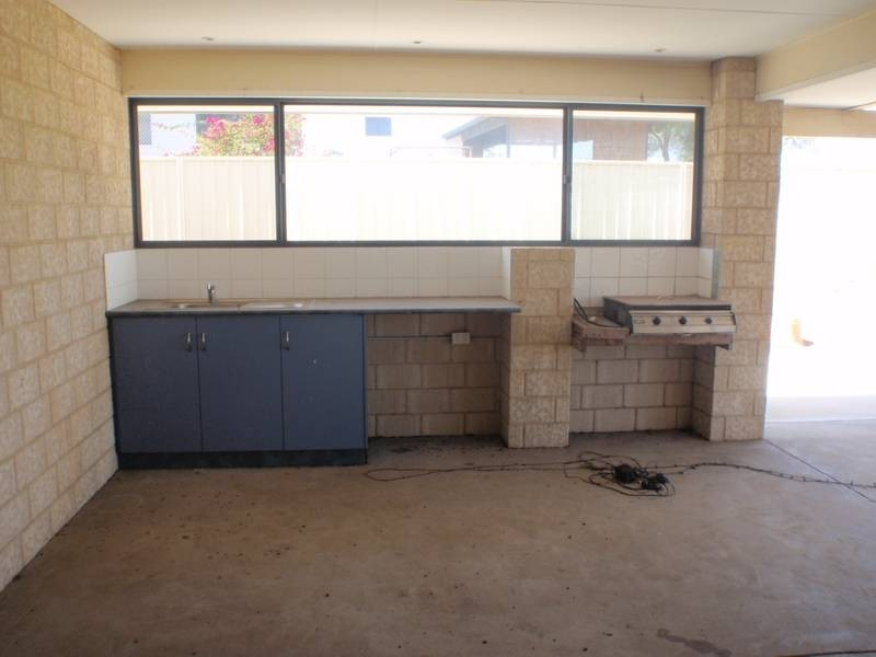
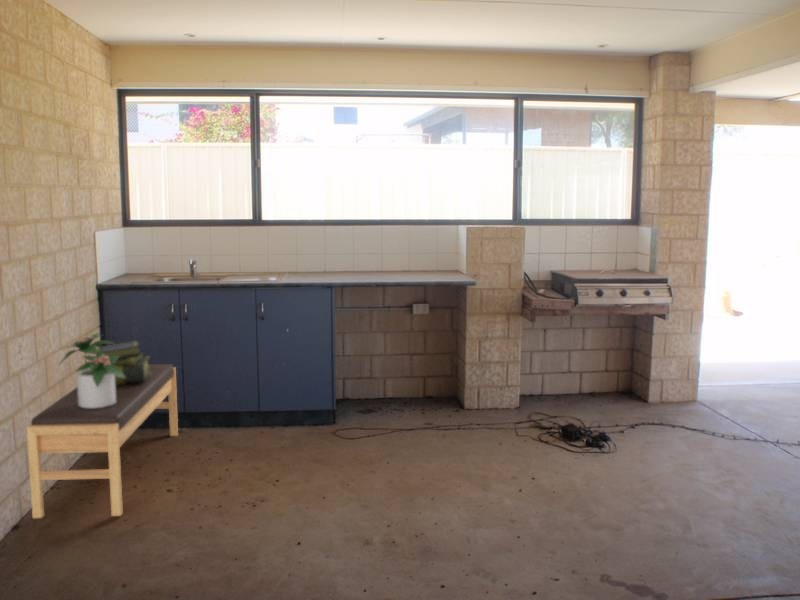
+ bench [26,363,179,519]
+ potted plant [57,331,126,408]
+ stack of books [94,340,151,385]
